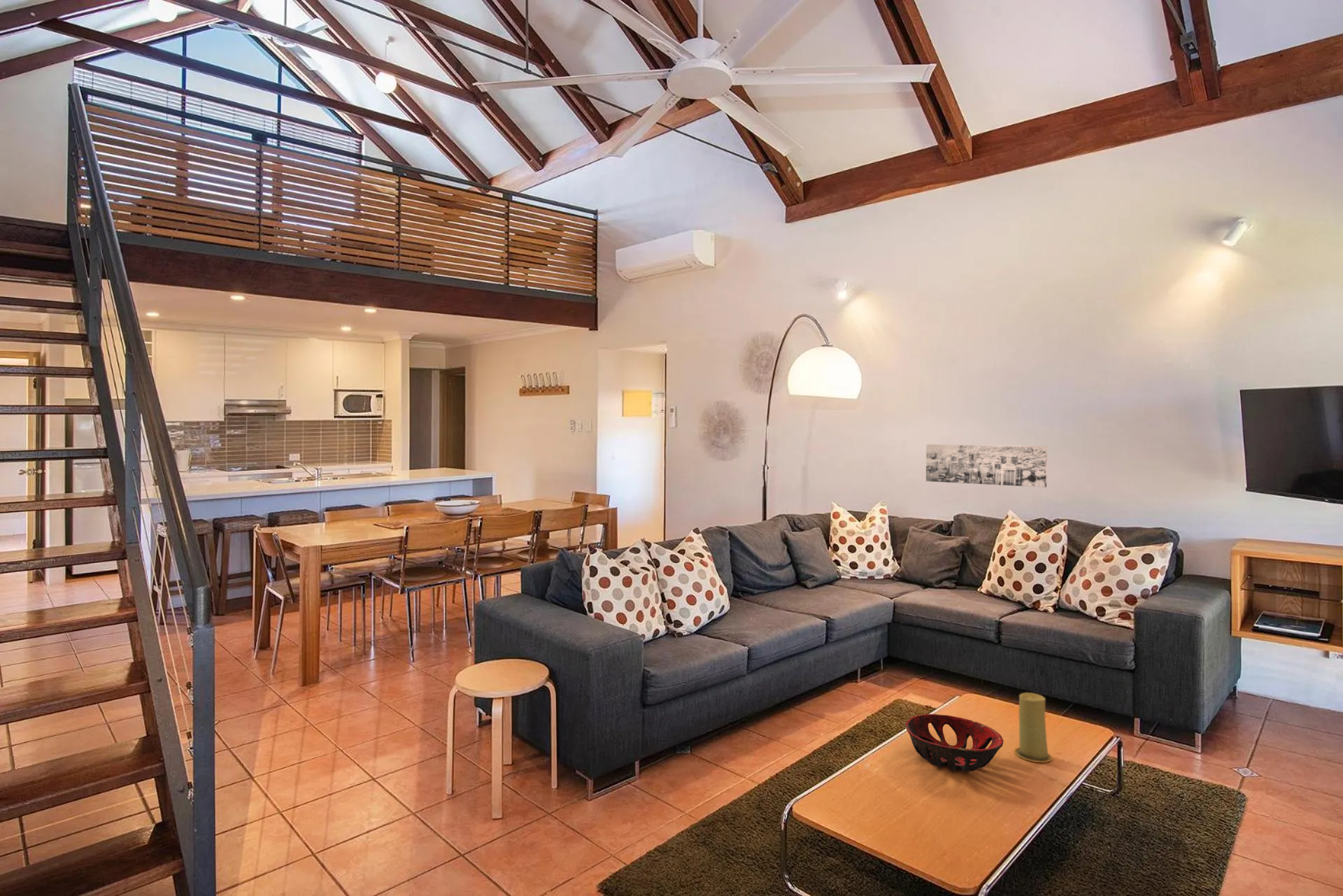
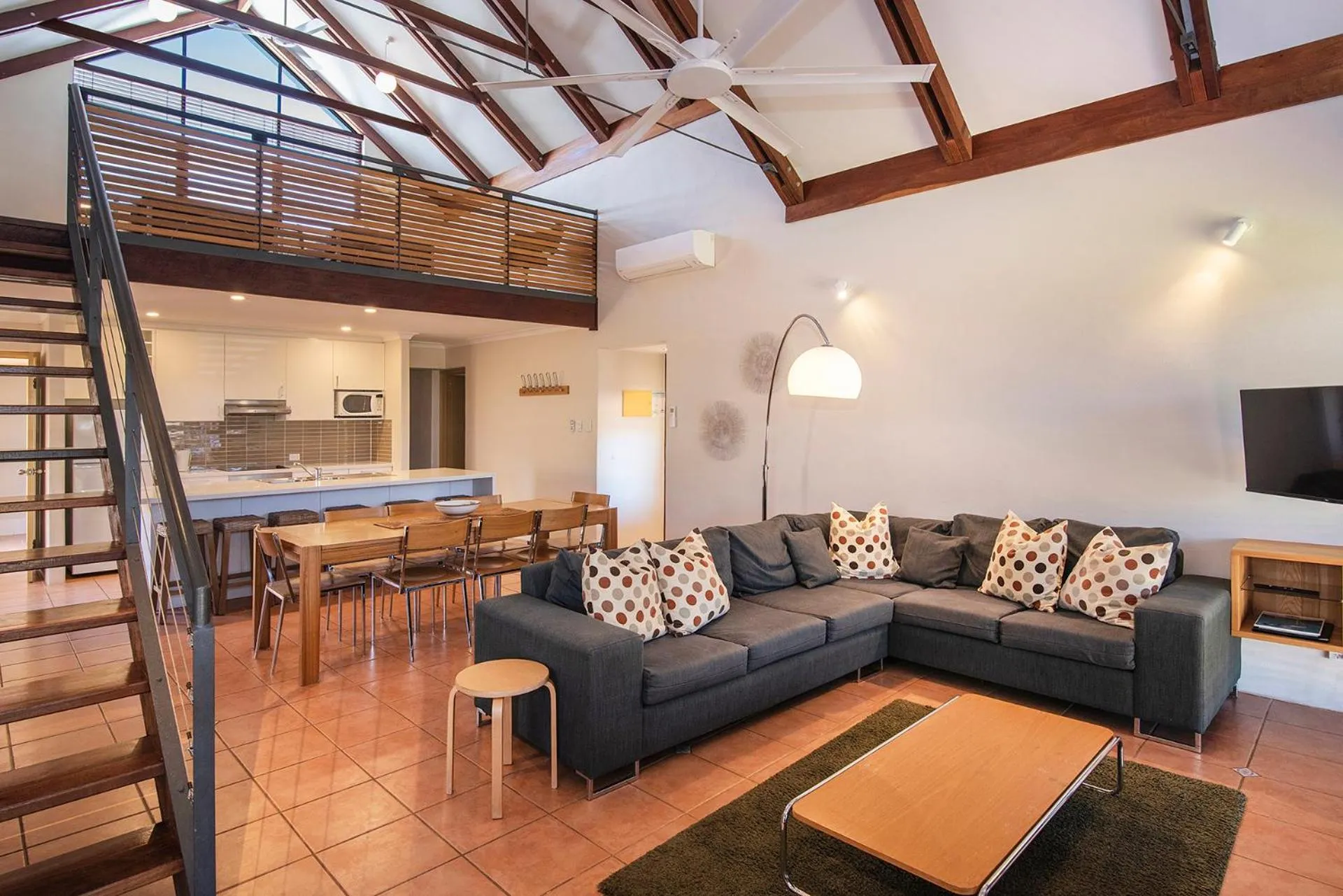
- candle [1014,692,1053,763]
- decorative bowl [905,713,1004,772]
- wall art [925,443,1048,488]
